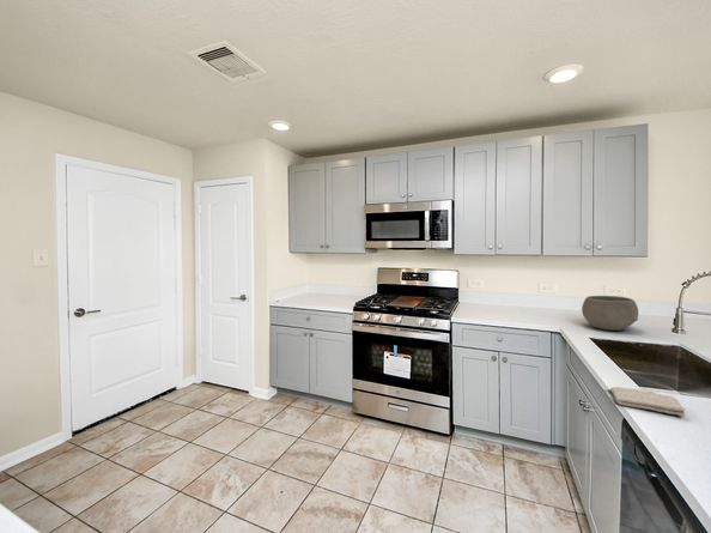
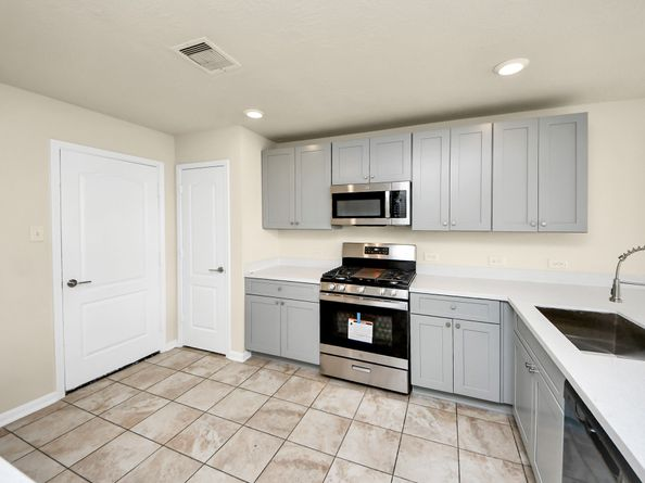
- bowl [581,295,639,332]
- washcloth [609,386,687,417]
